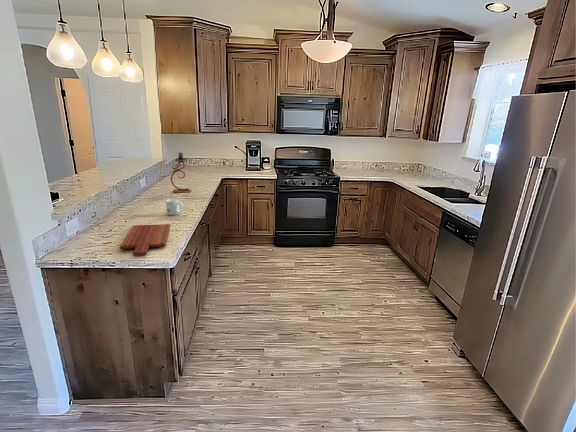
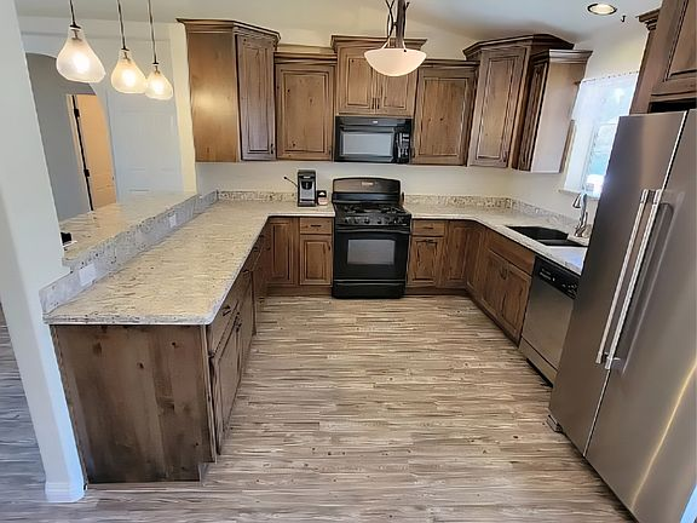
- candle holder [170,151,193,194]
- mug [165,198,184,216]
- cutting board [119,223,171,258]
